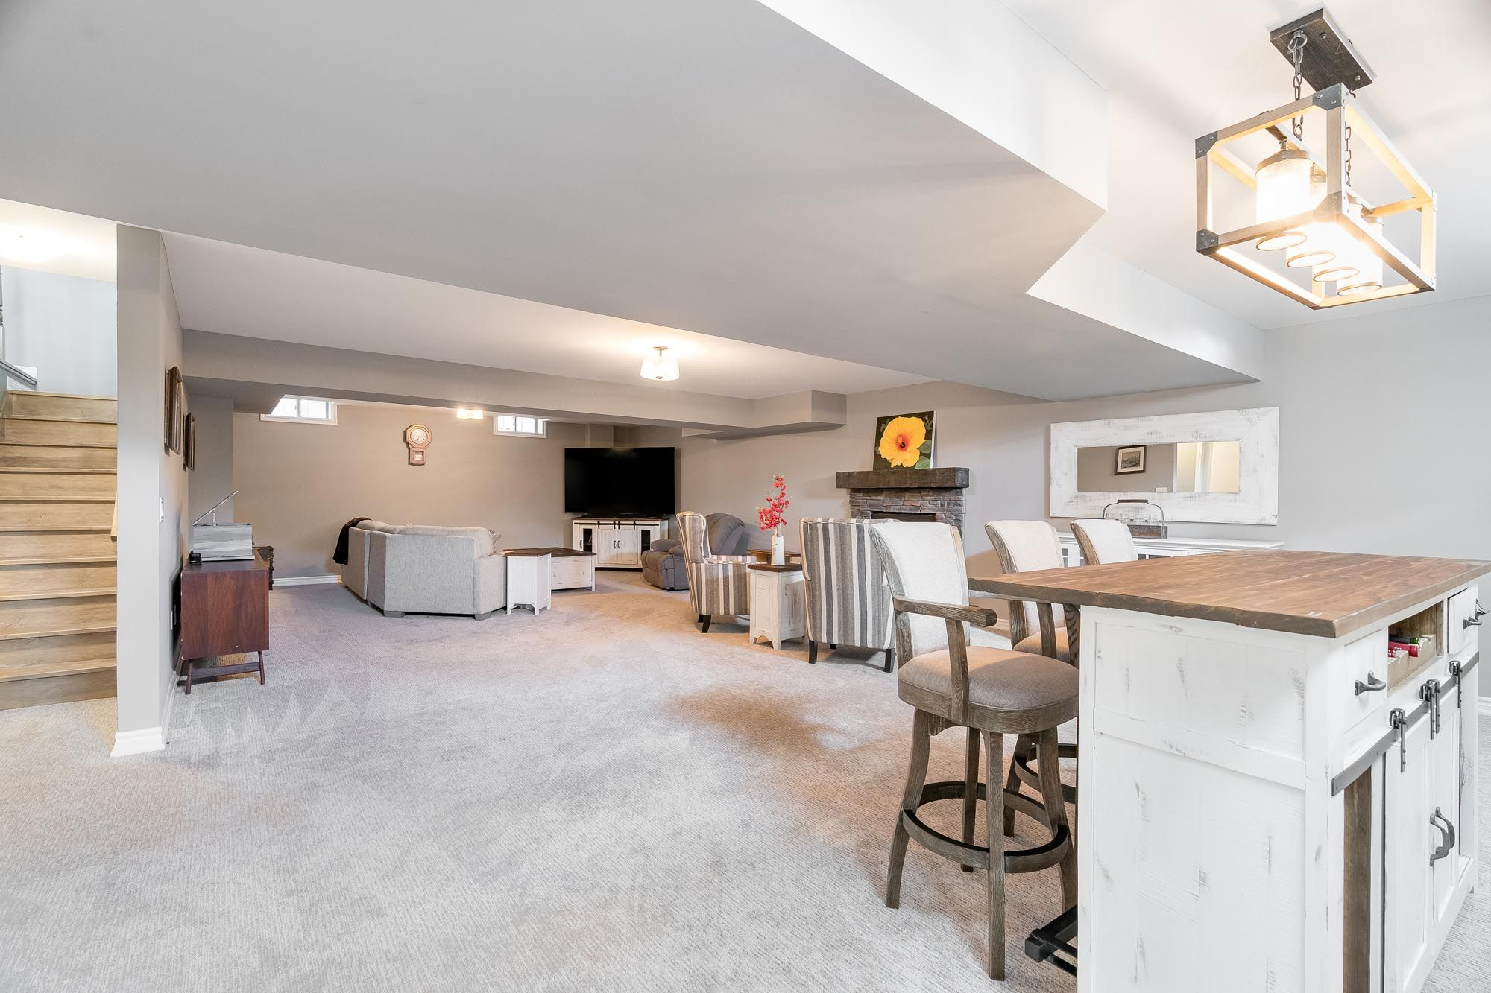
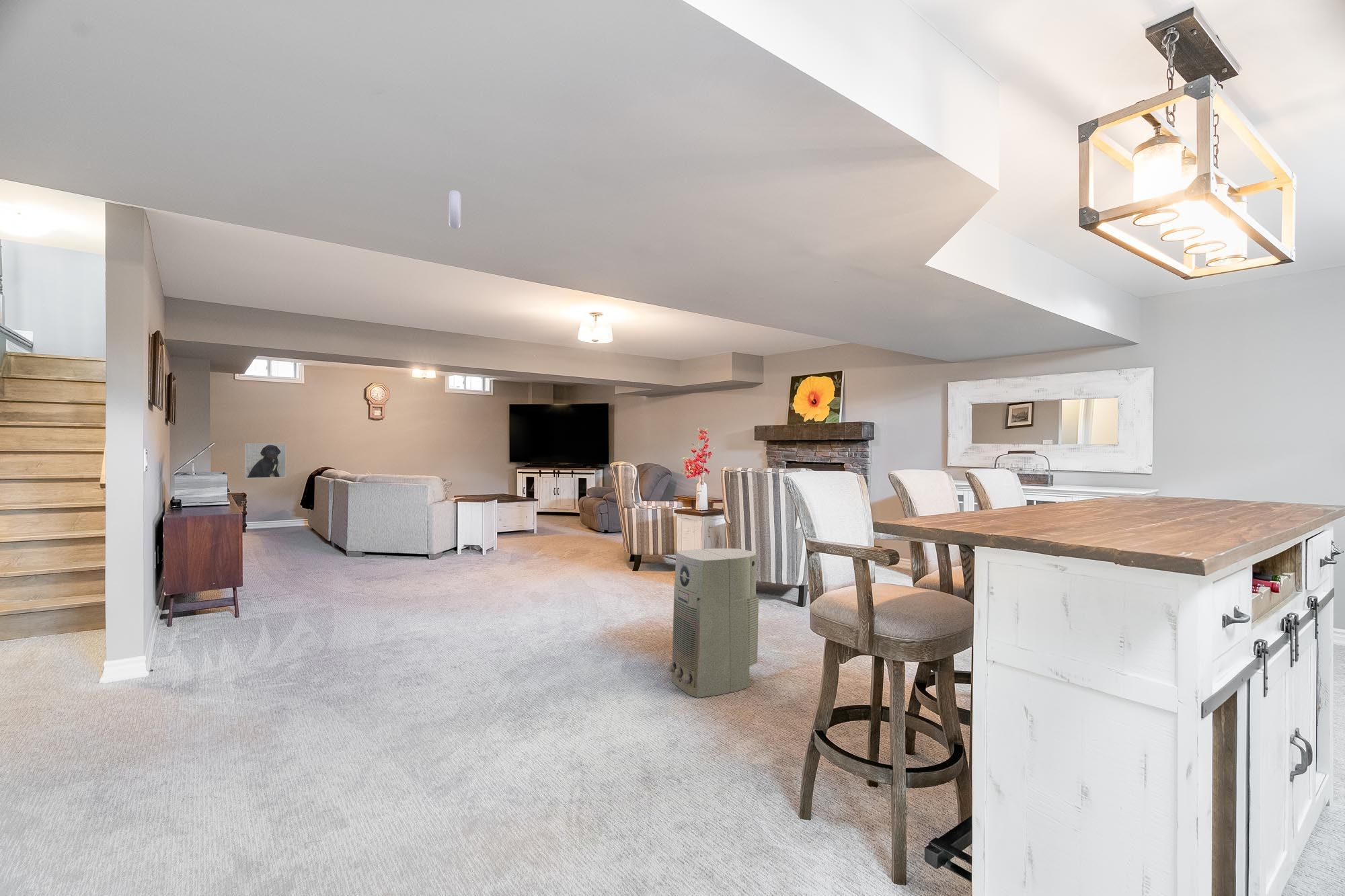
+ air purifier [668,548,759,698]
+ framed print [244,443,286,479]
+ wheel [449,190,461,229]
